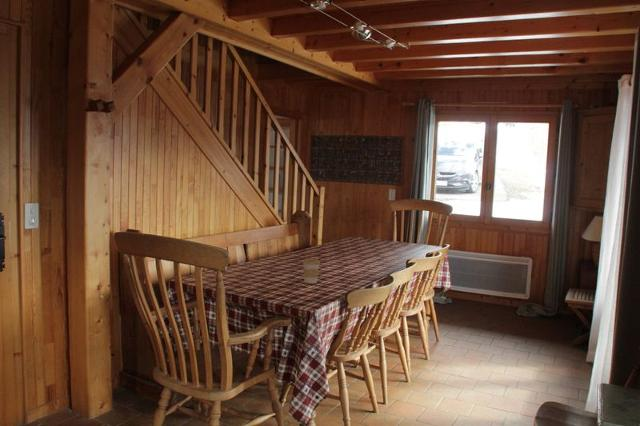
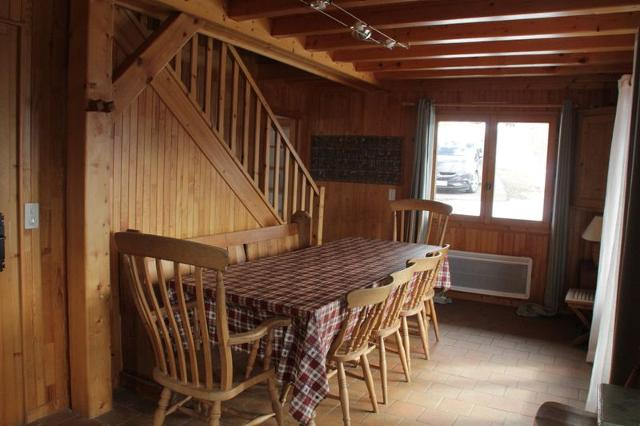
- coffee cup [302,258,321,285]
